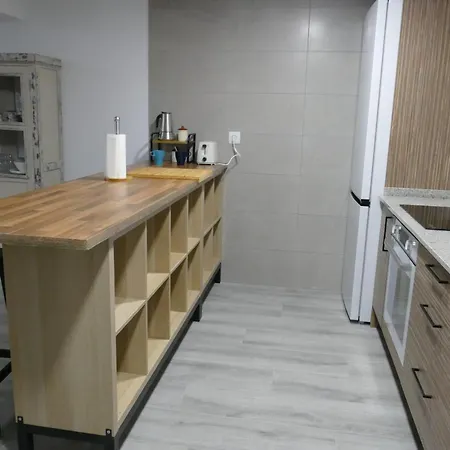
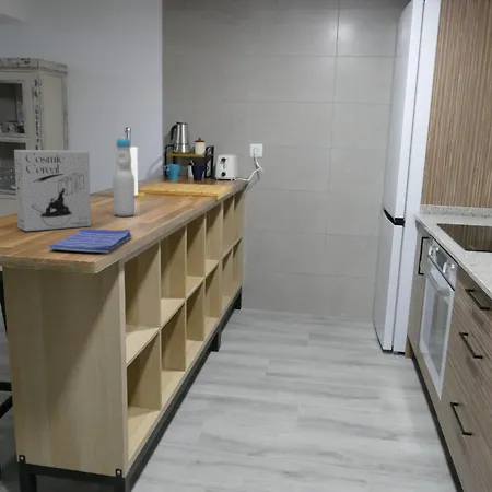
+ bottle [112,136,136,218]
+ dish towel [47,229,133,254]
+ cereal box [13,149,92,232]
